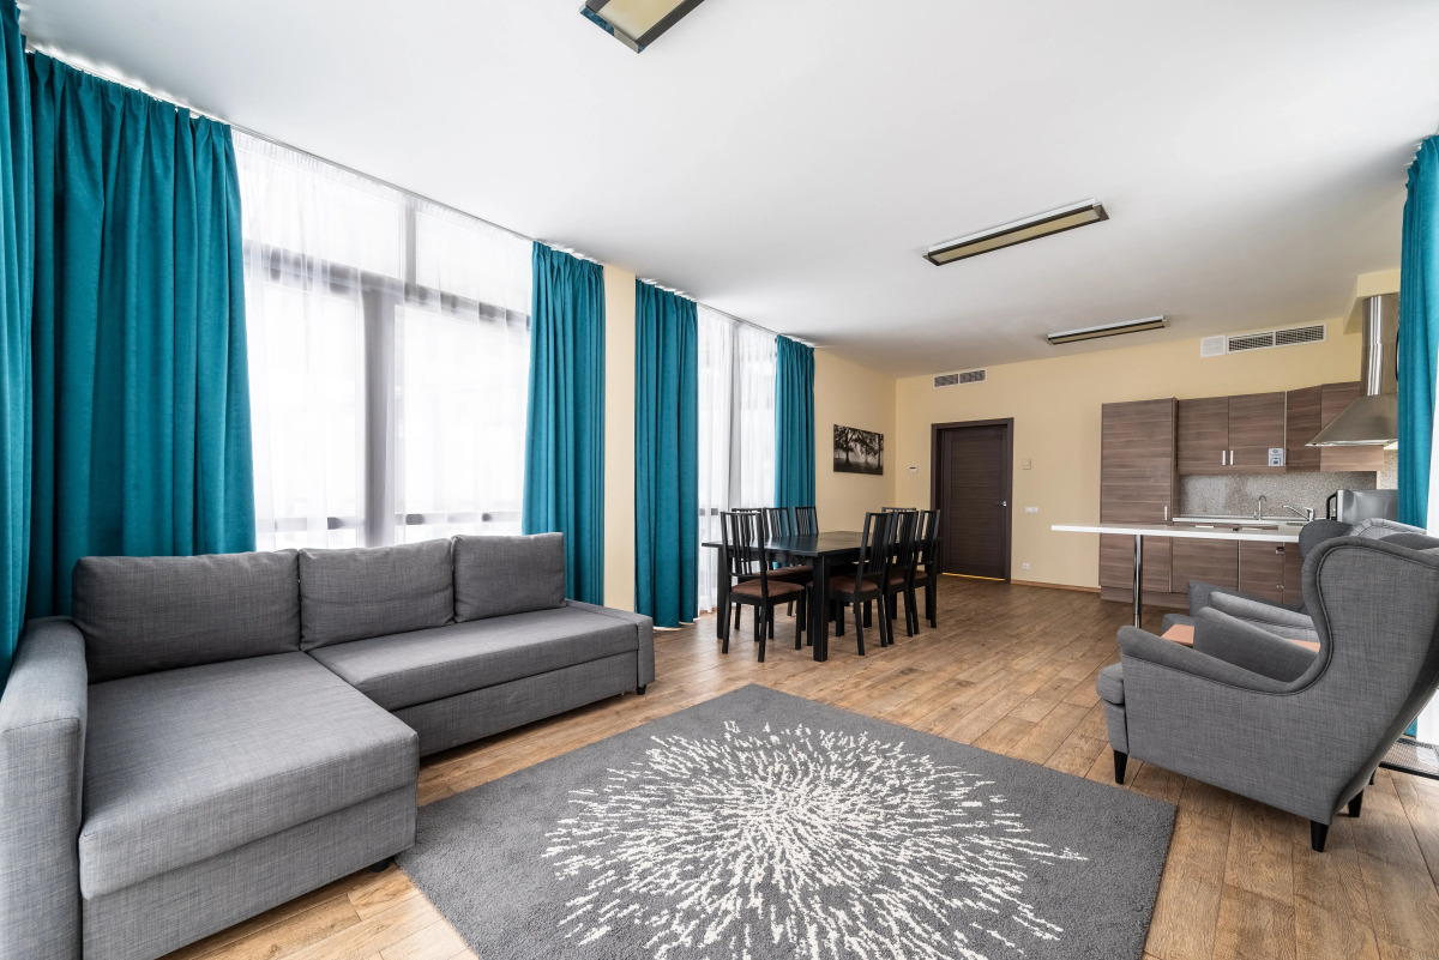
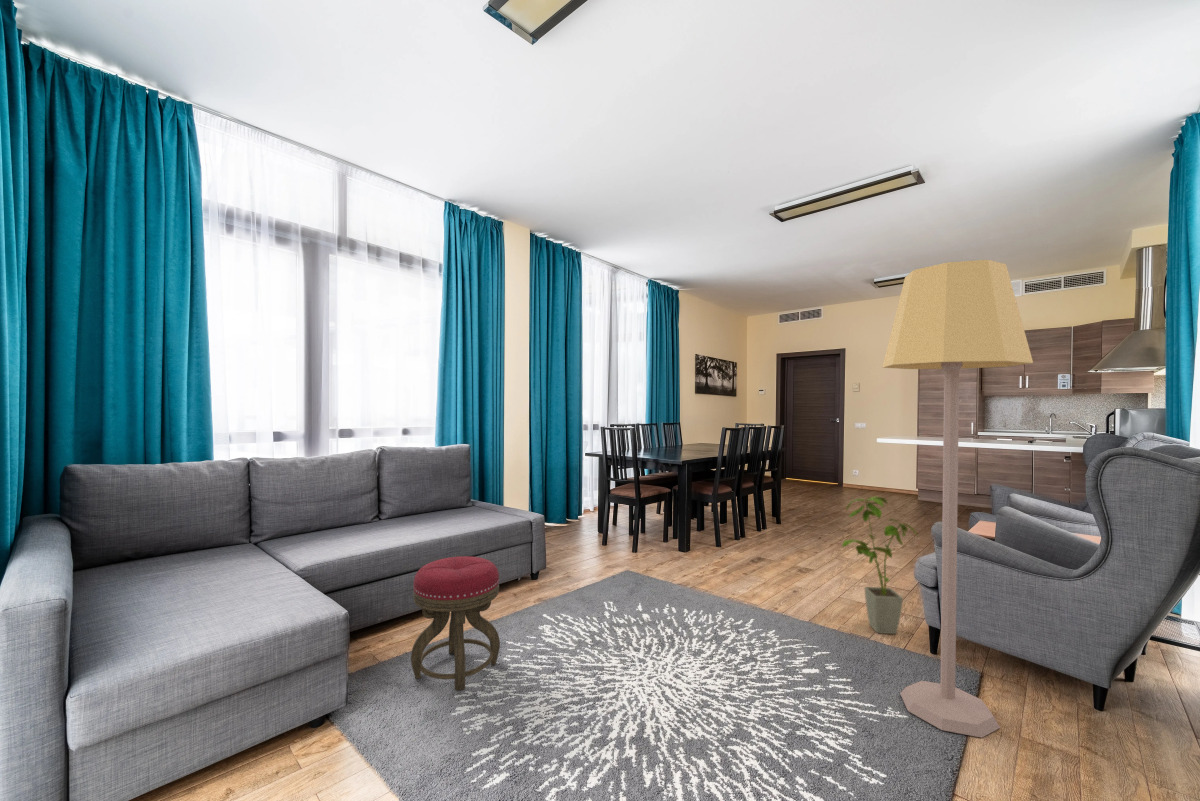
+ stool [410,555,501,692]
+ house plant [841,496,918,635]
+ lamp [882,259,1034,738]
